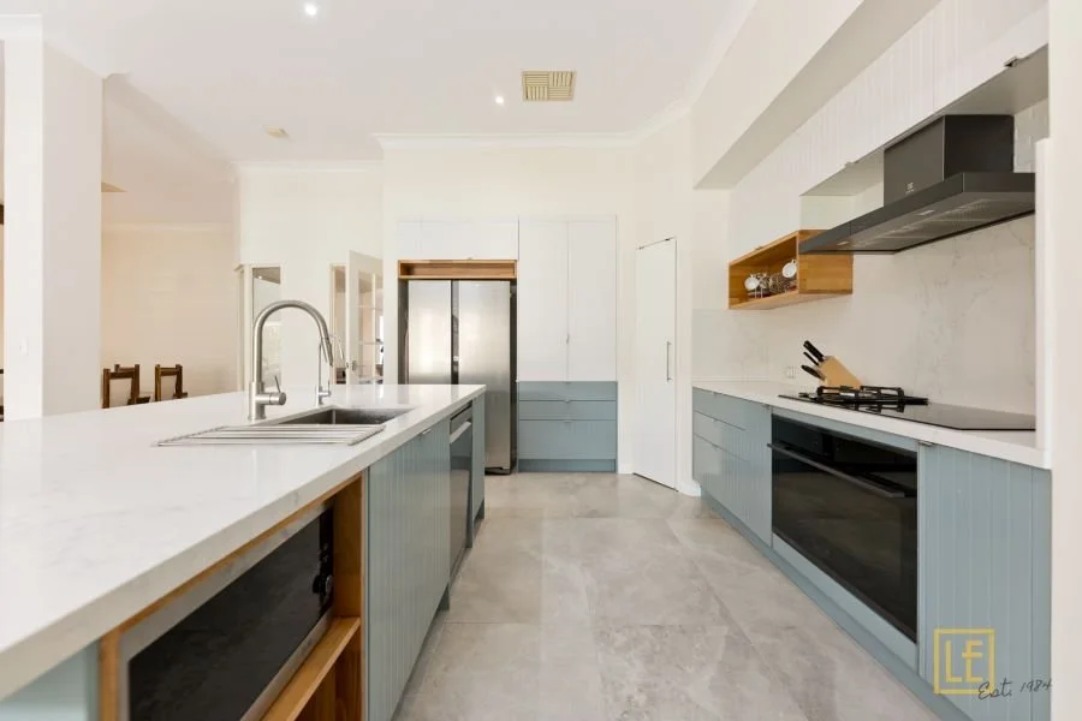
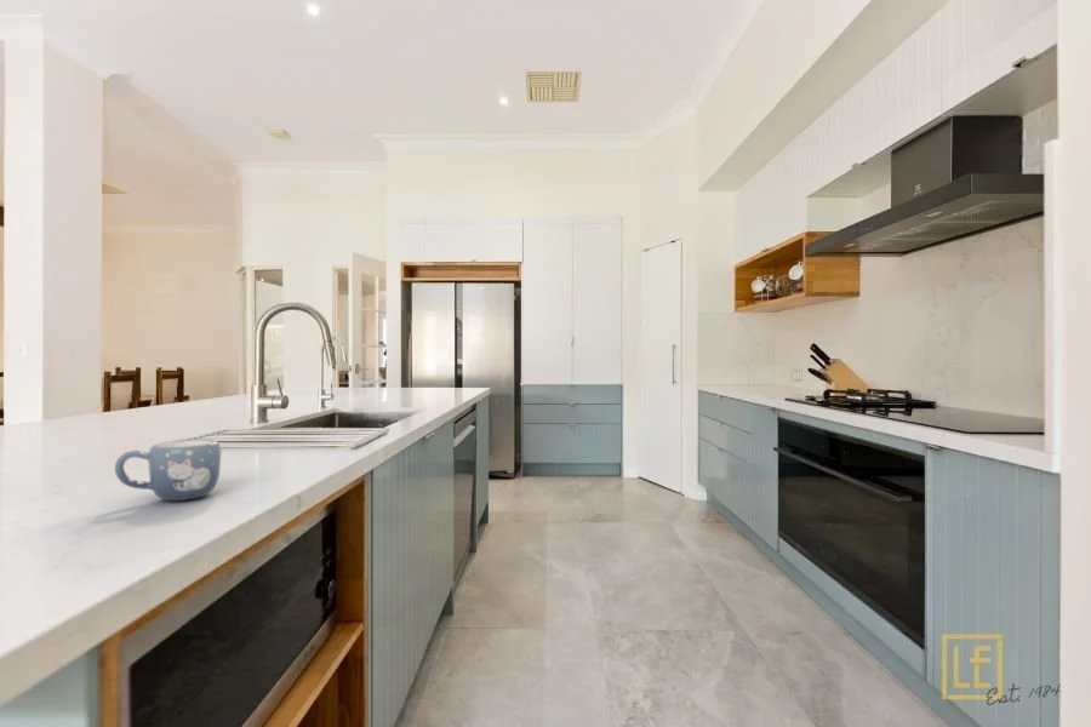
+ mug [114,439,223,502]
